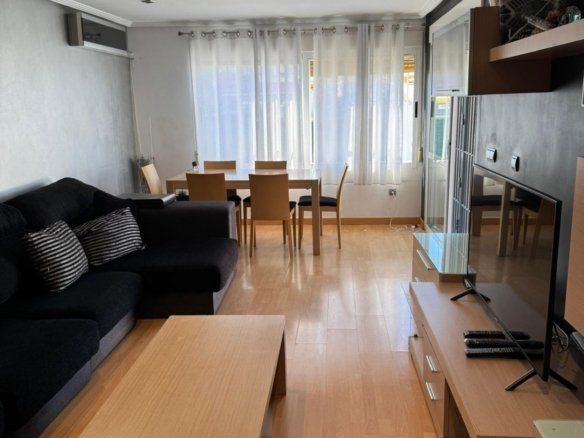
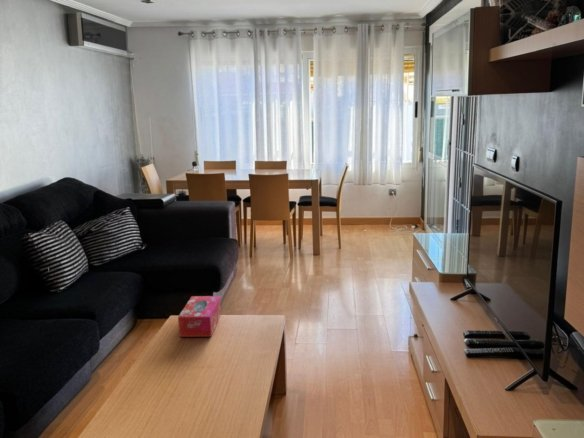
+ tissue box [177,295,222,338]
